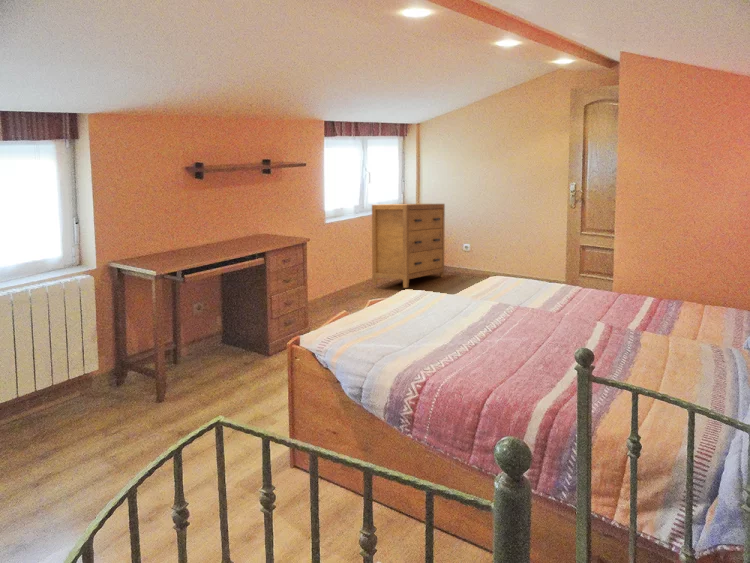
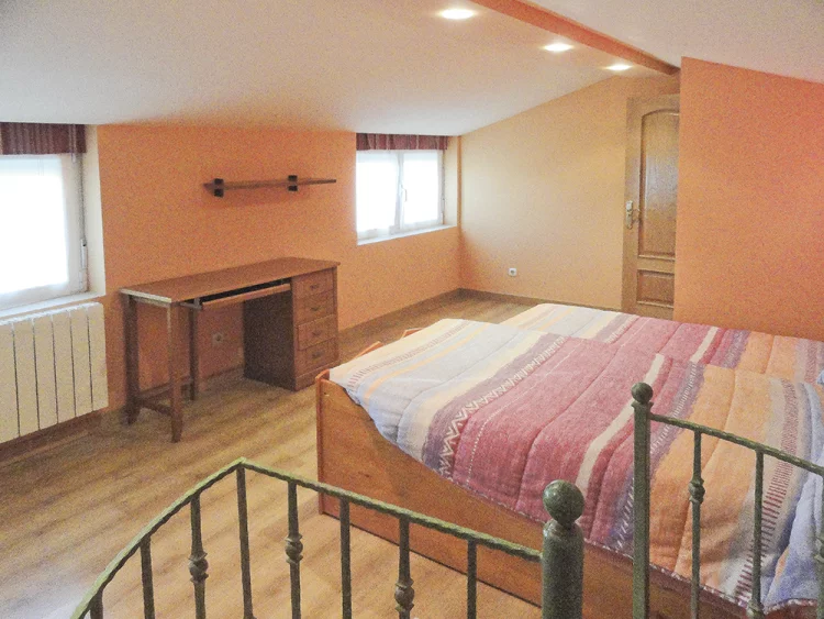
- dresser [371,203,446,289]
